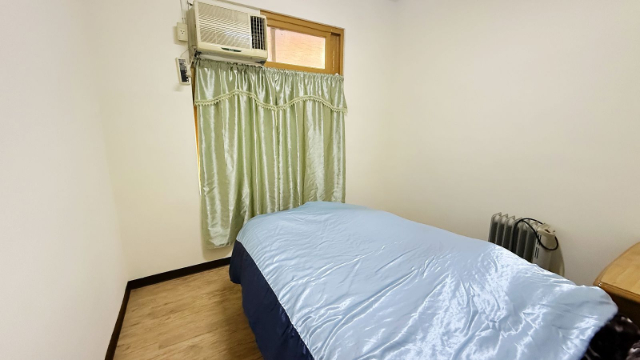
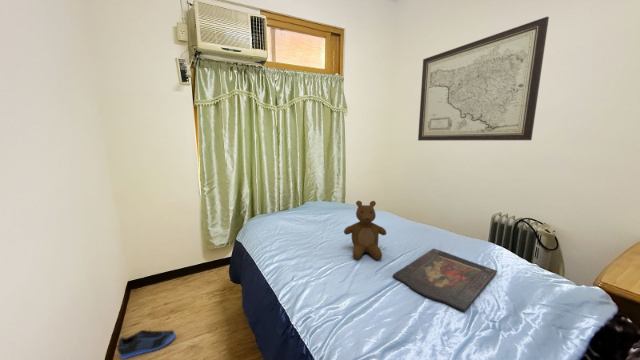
+ tray [392,247,498,312]
+ sneaker [116,329,177,360]
+ wall art [417,15,550,142]
+ teddy bear [343,200,387,260]
